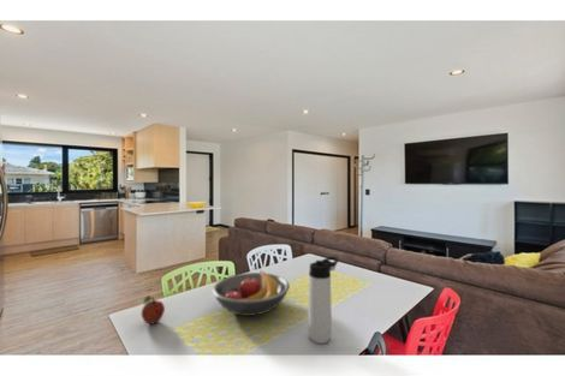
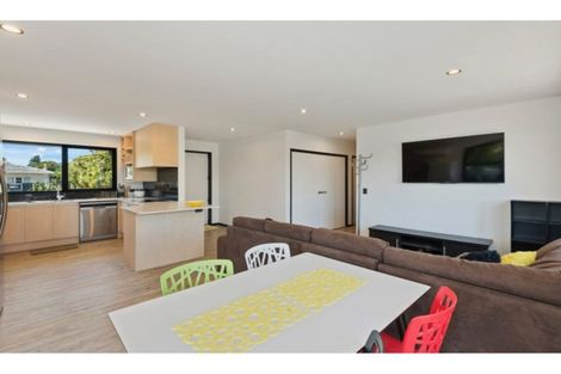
- thermos bottle [307,256,339,345]
- fruit bowl [212,269,291,317]
- fruit [141,294,166,324]
